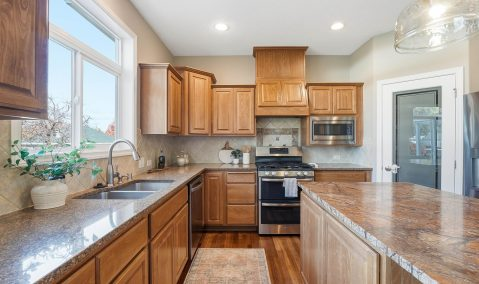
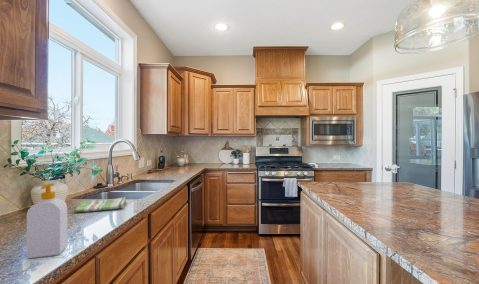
+ soap bottle [26,183,68,259]
+ dish towel [73,196,127,213]
